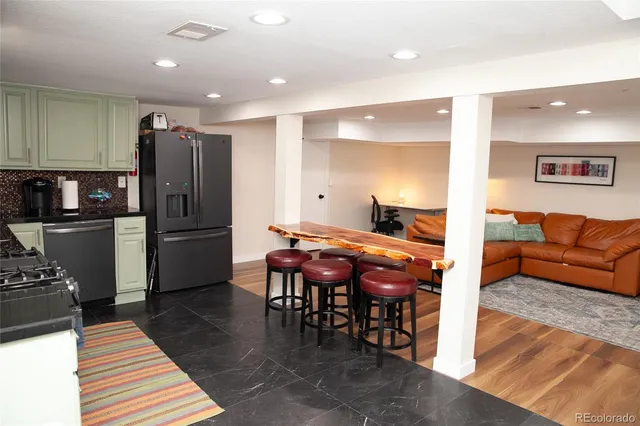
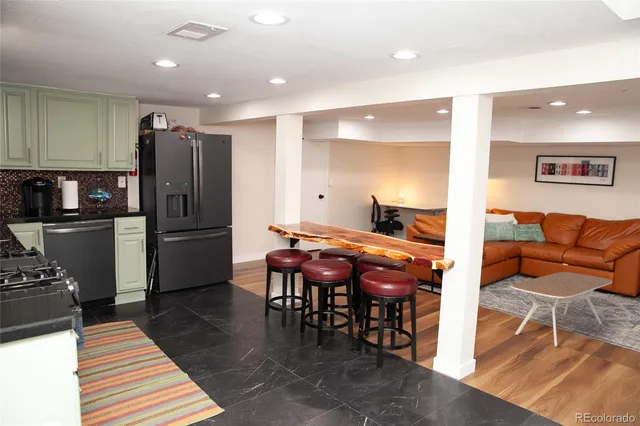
+ coffee table [510,271,613,347]
